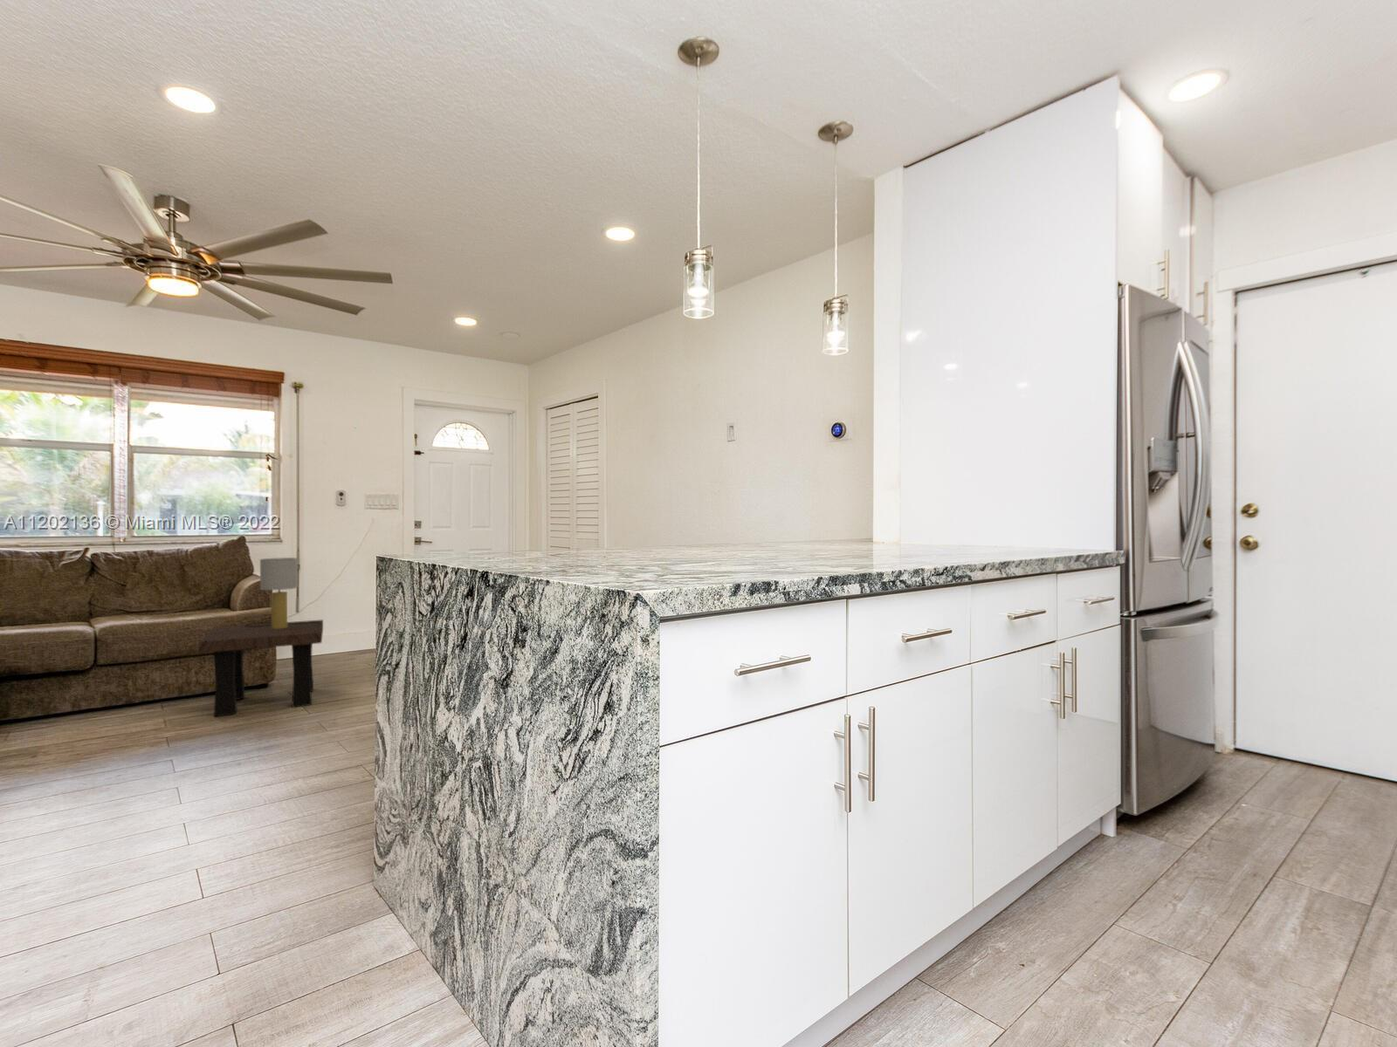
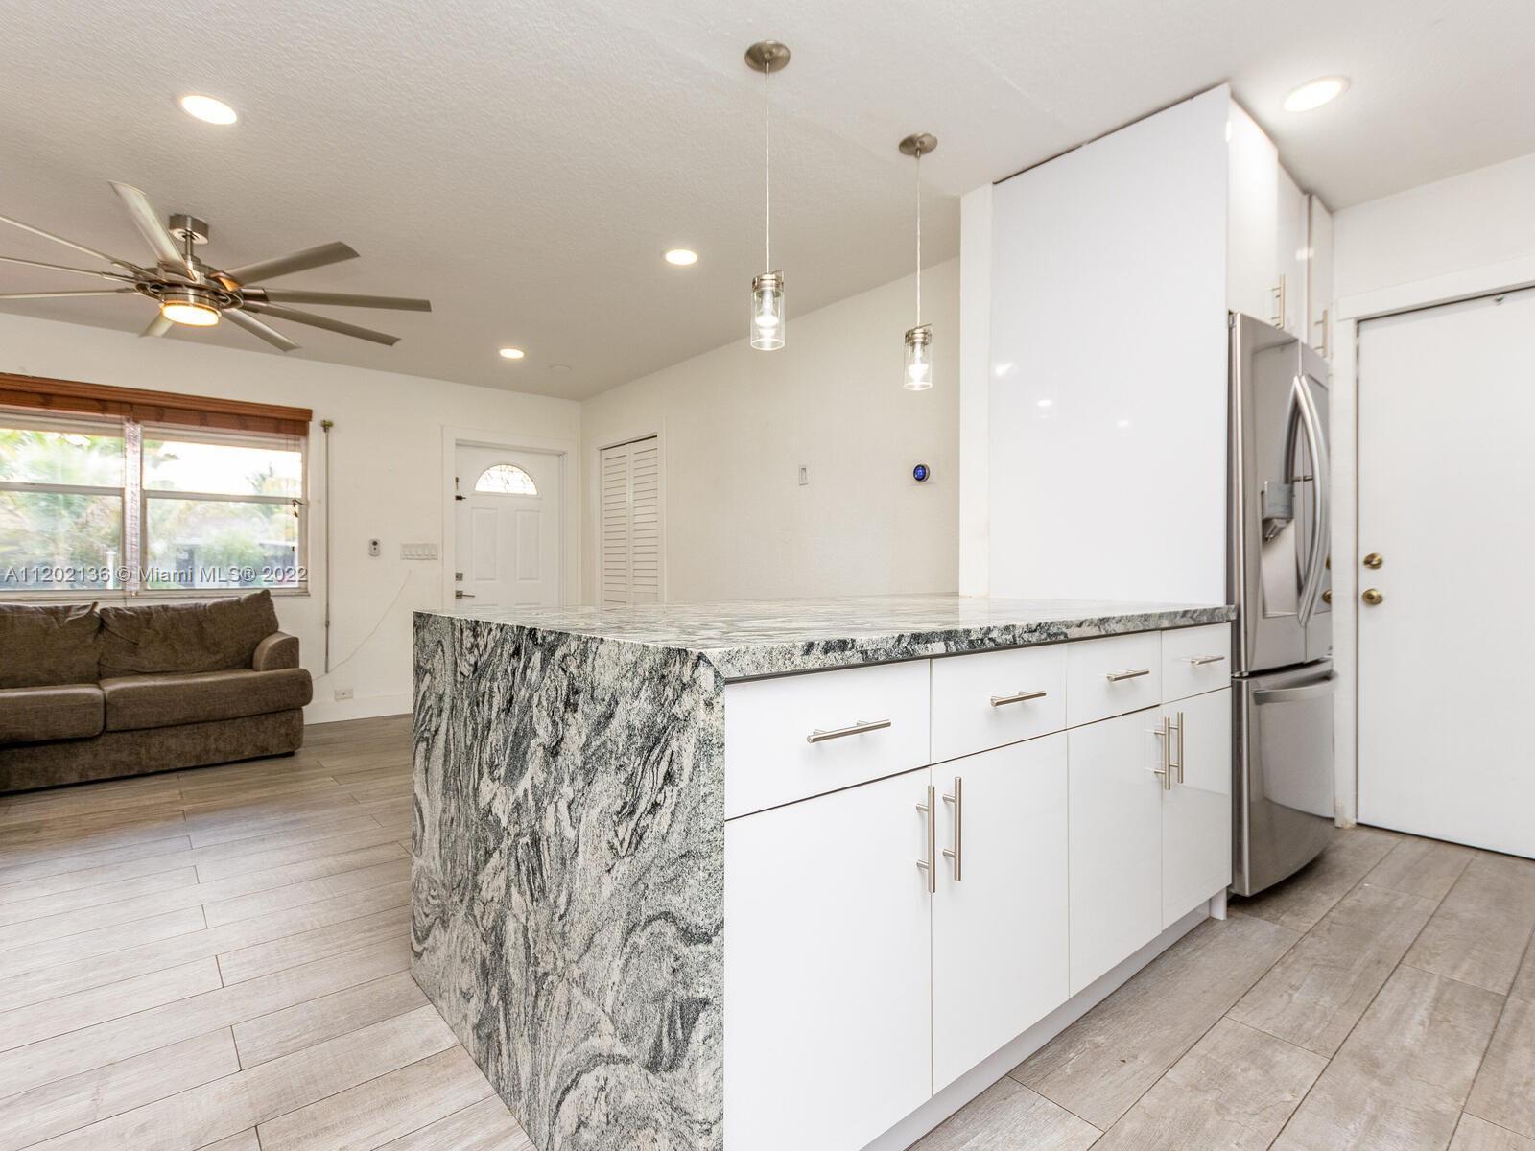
- side table [198,618,323,718]
- table lamp [245,556,322,629]
